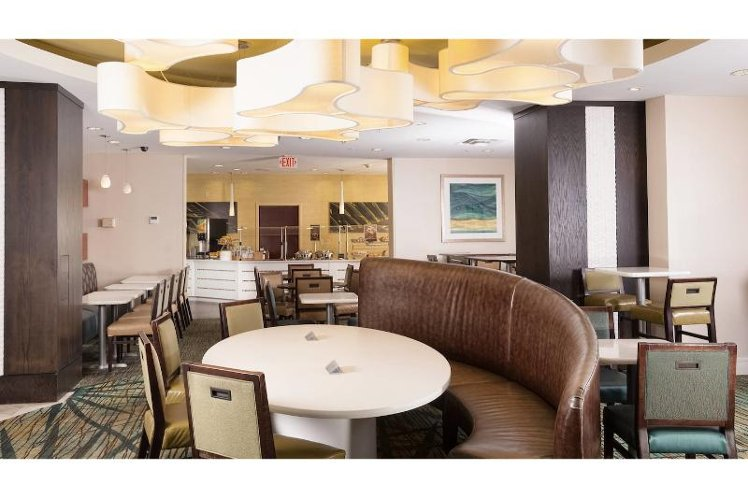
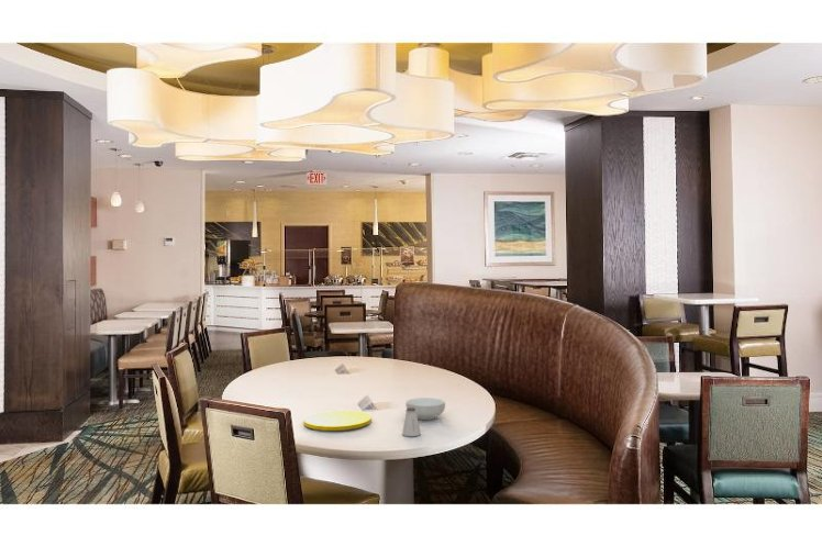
+ plate [303,410,373,432]
+ saltshaker [401,408,422,437]
+ cereal bowl [404,397,446,421]
